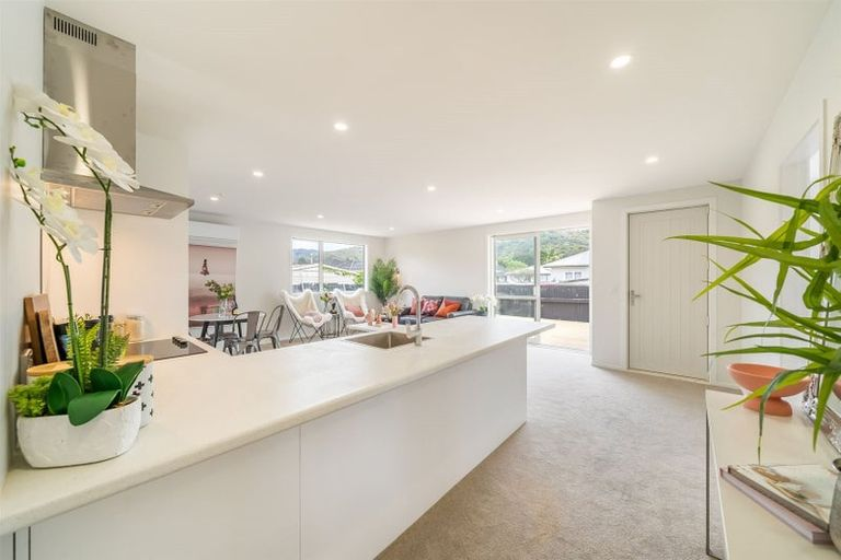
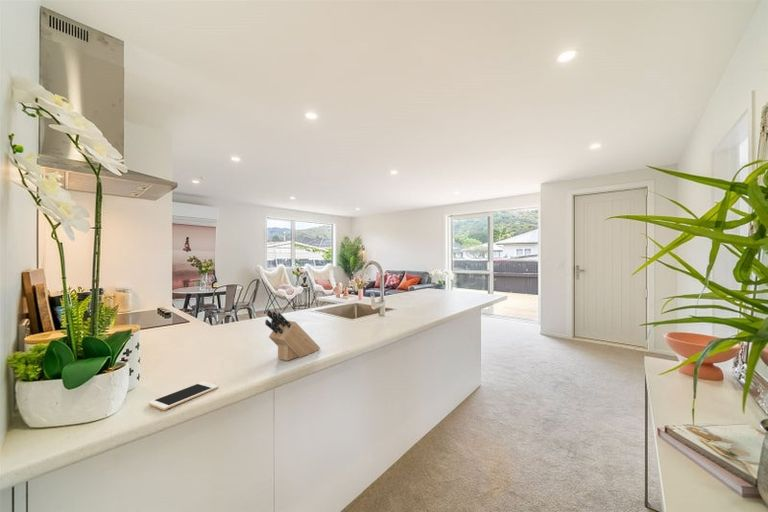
+ cell phone [148,381,219,411]
+ knife block [264,309,321,362]
